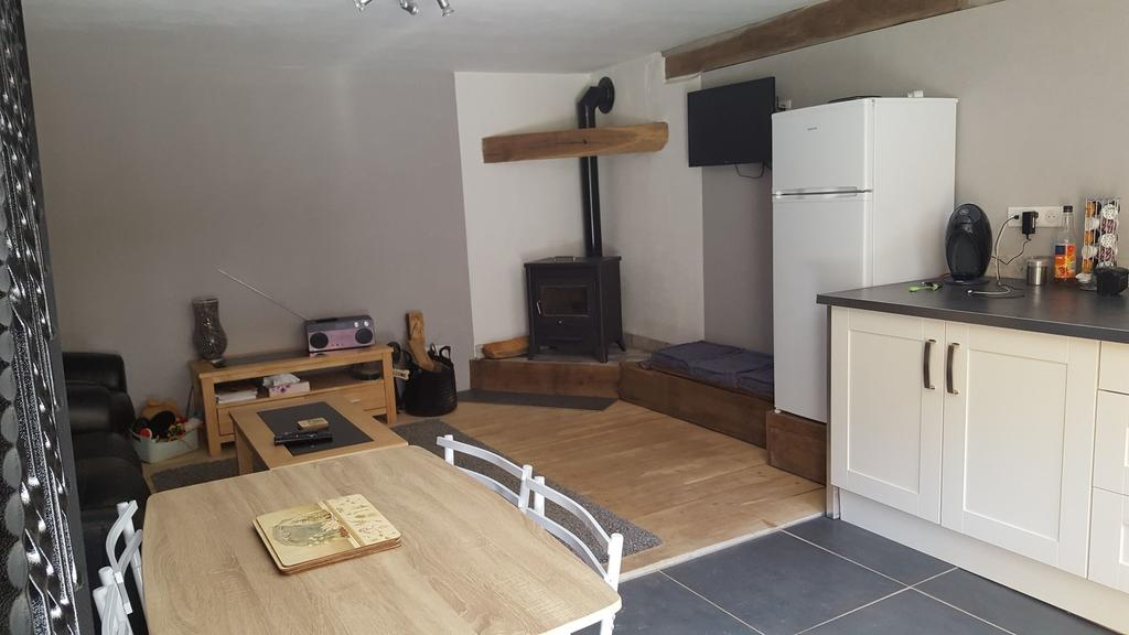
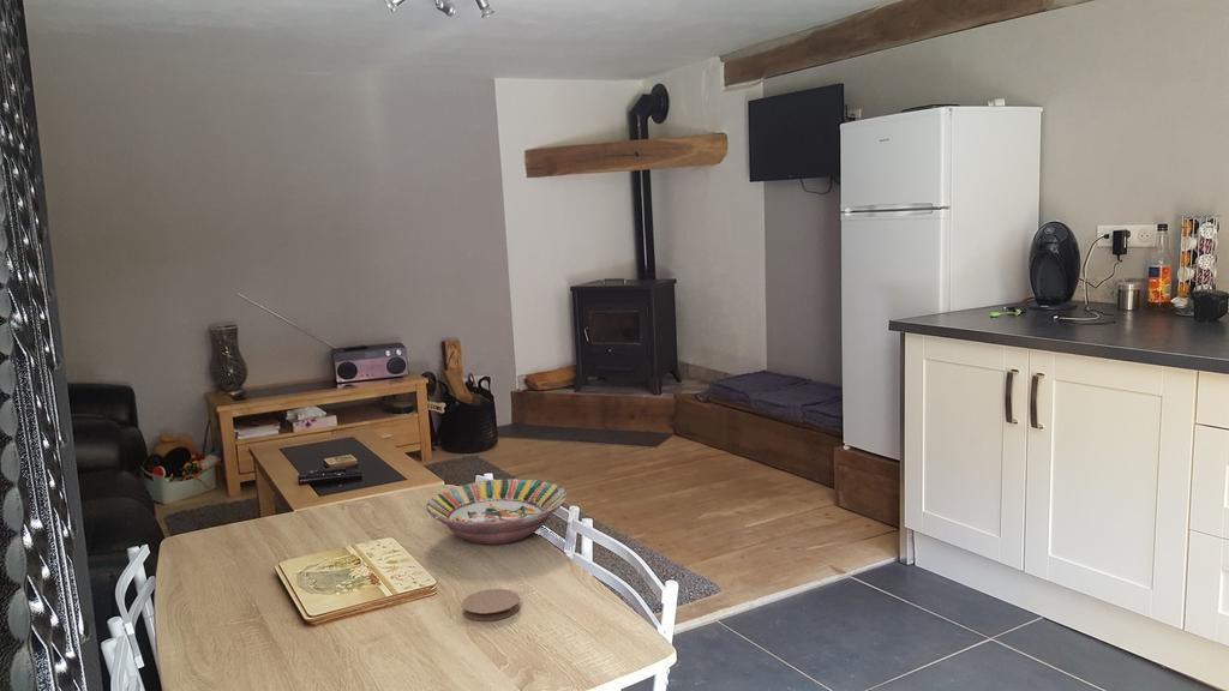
+ coaster [461,588,521,623]
+ serving bowl [425,477,568,546]
